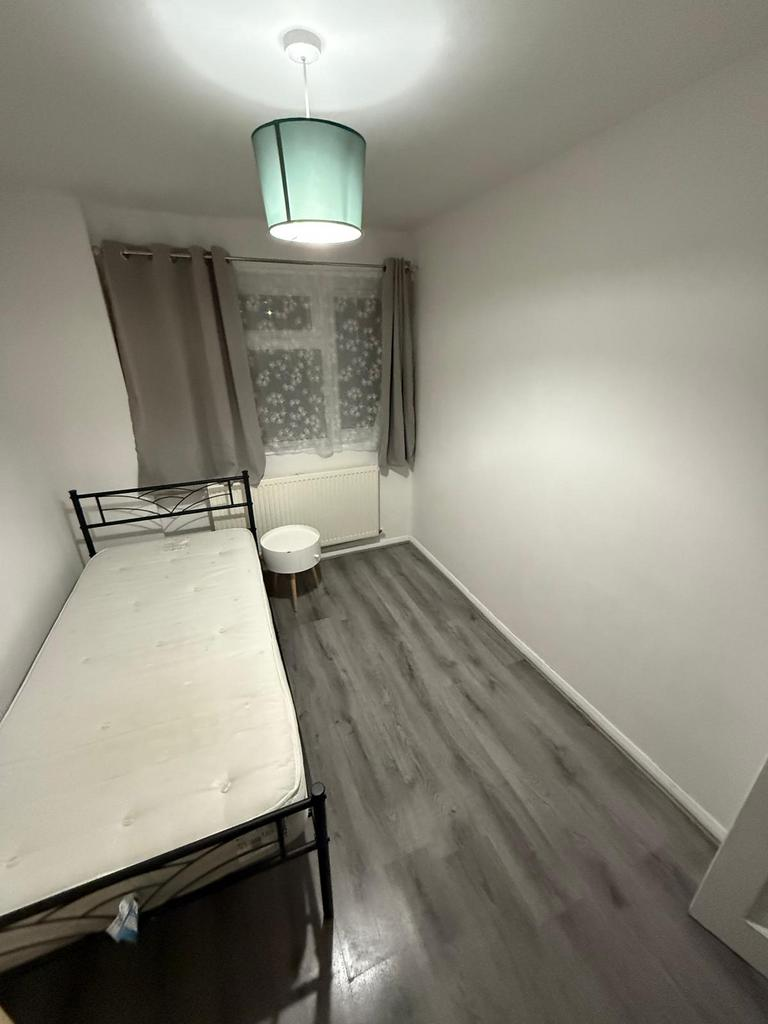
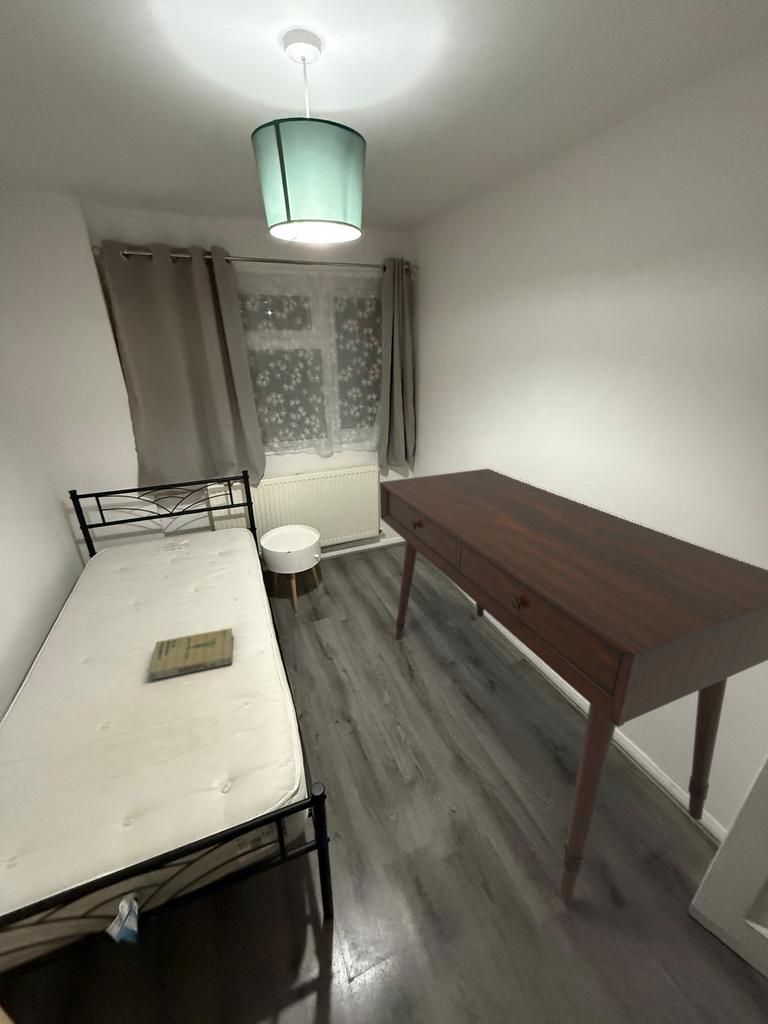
+ desk [379,468,768,900]
+ book [147,627,235,681]
